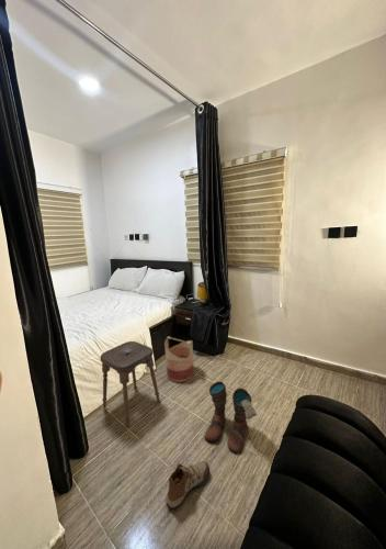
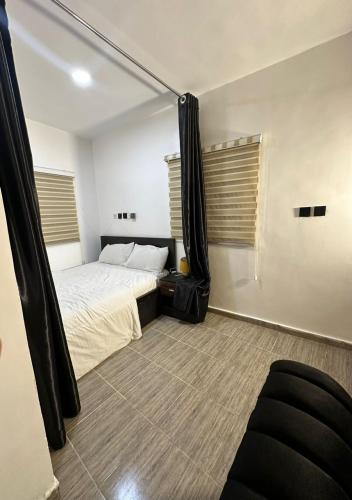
- stool [99,340,161,427]
- boots [204,381,258,455]
- basket [163,336,195,383]
- shoe [164,460,211,509]
